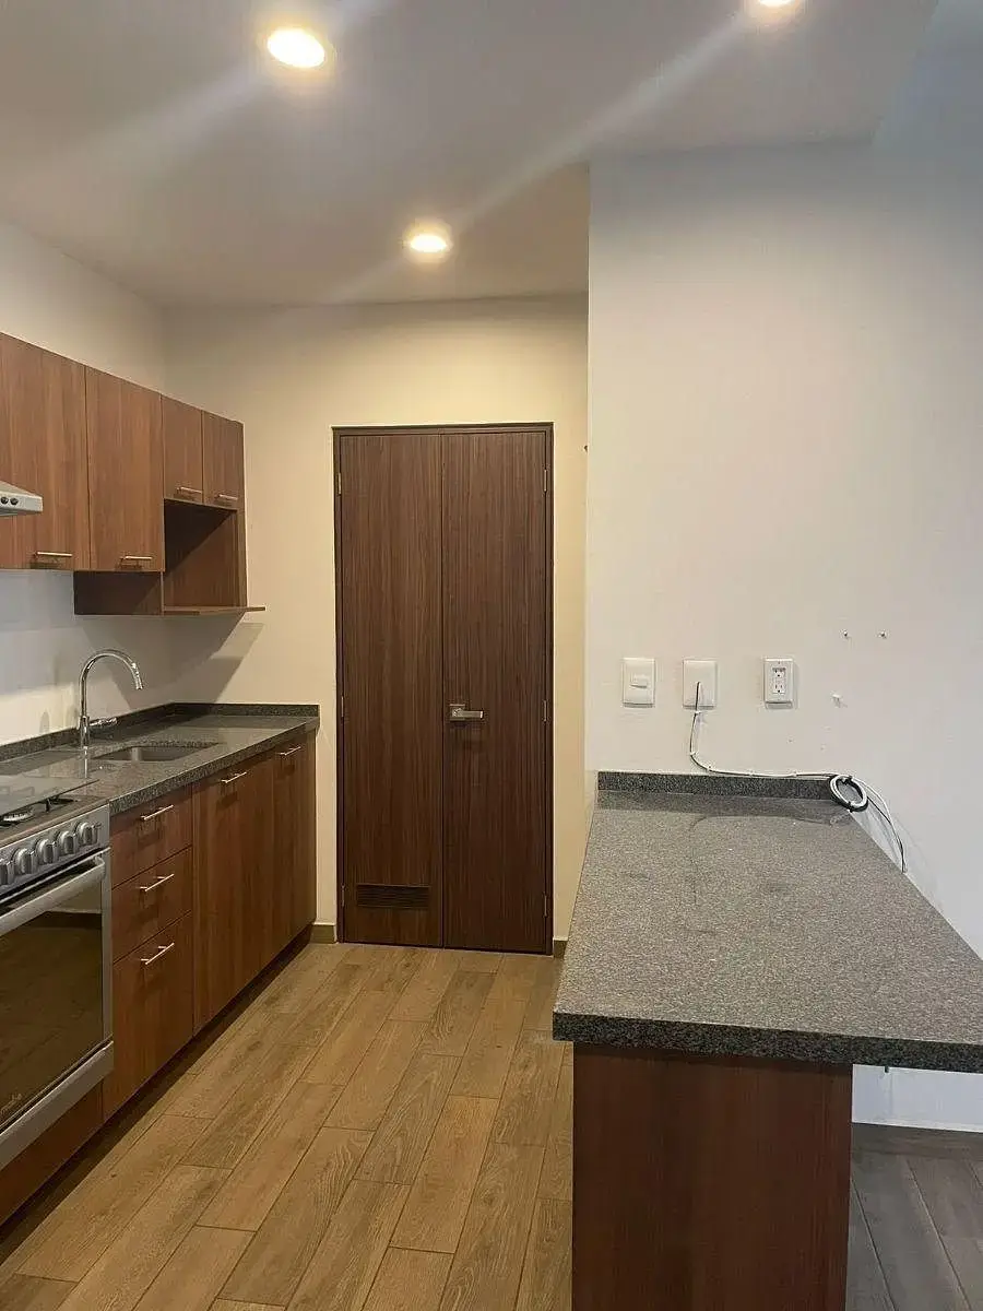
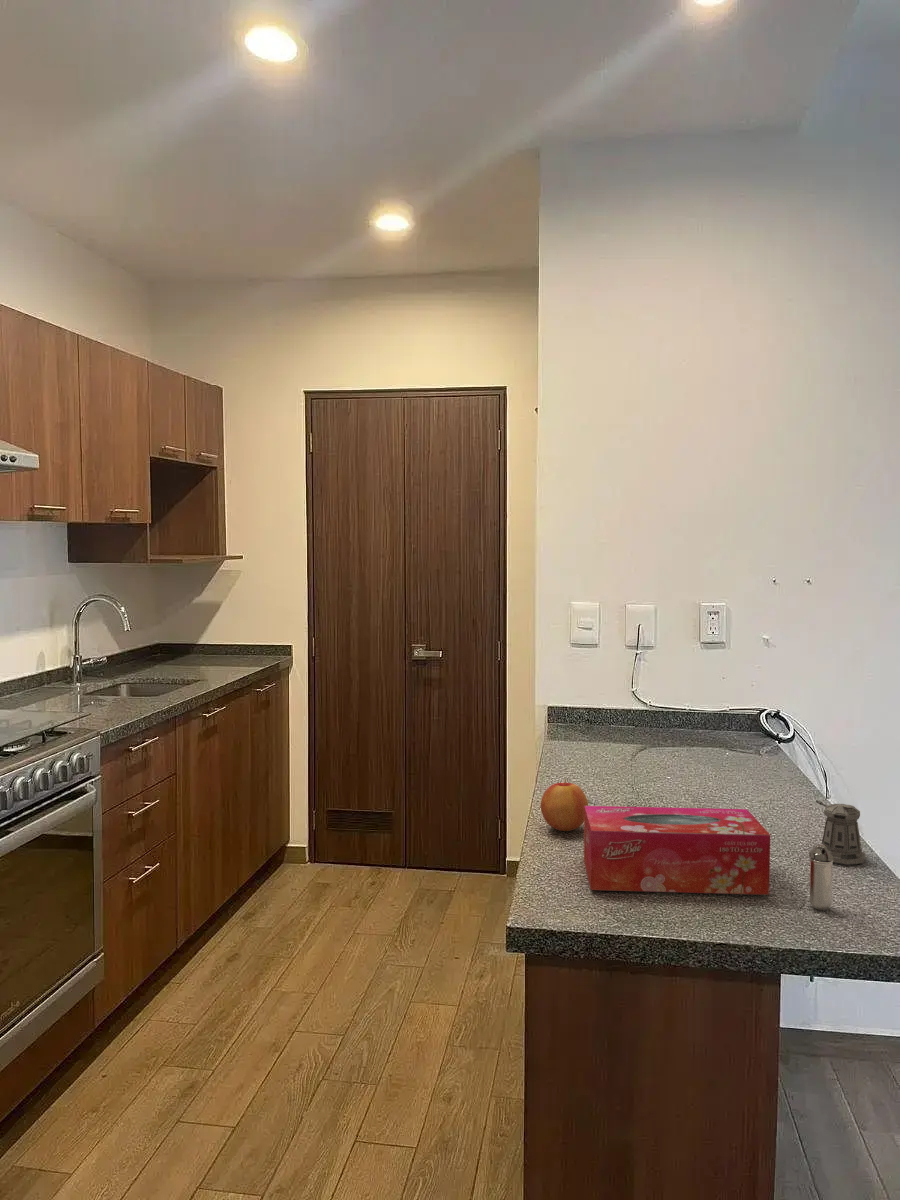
+ apple [540,778,589,832]
+ pepper shaker [815,799,866,865]
+ shaker [808,844,834,911]
+ tissue box [583,805,771,896]
